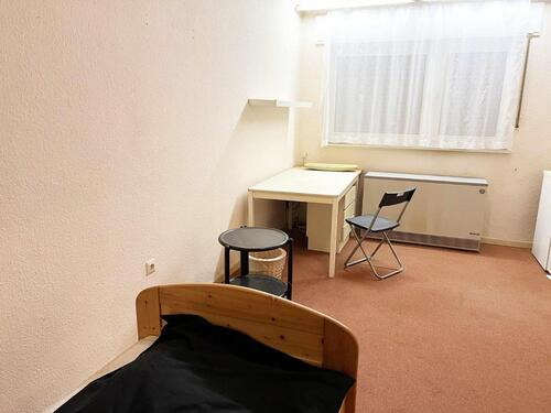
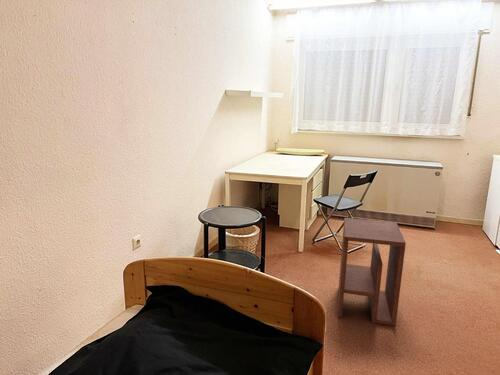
+ side table [337,217,407,327]
